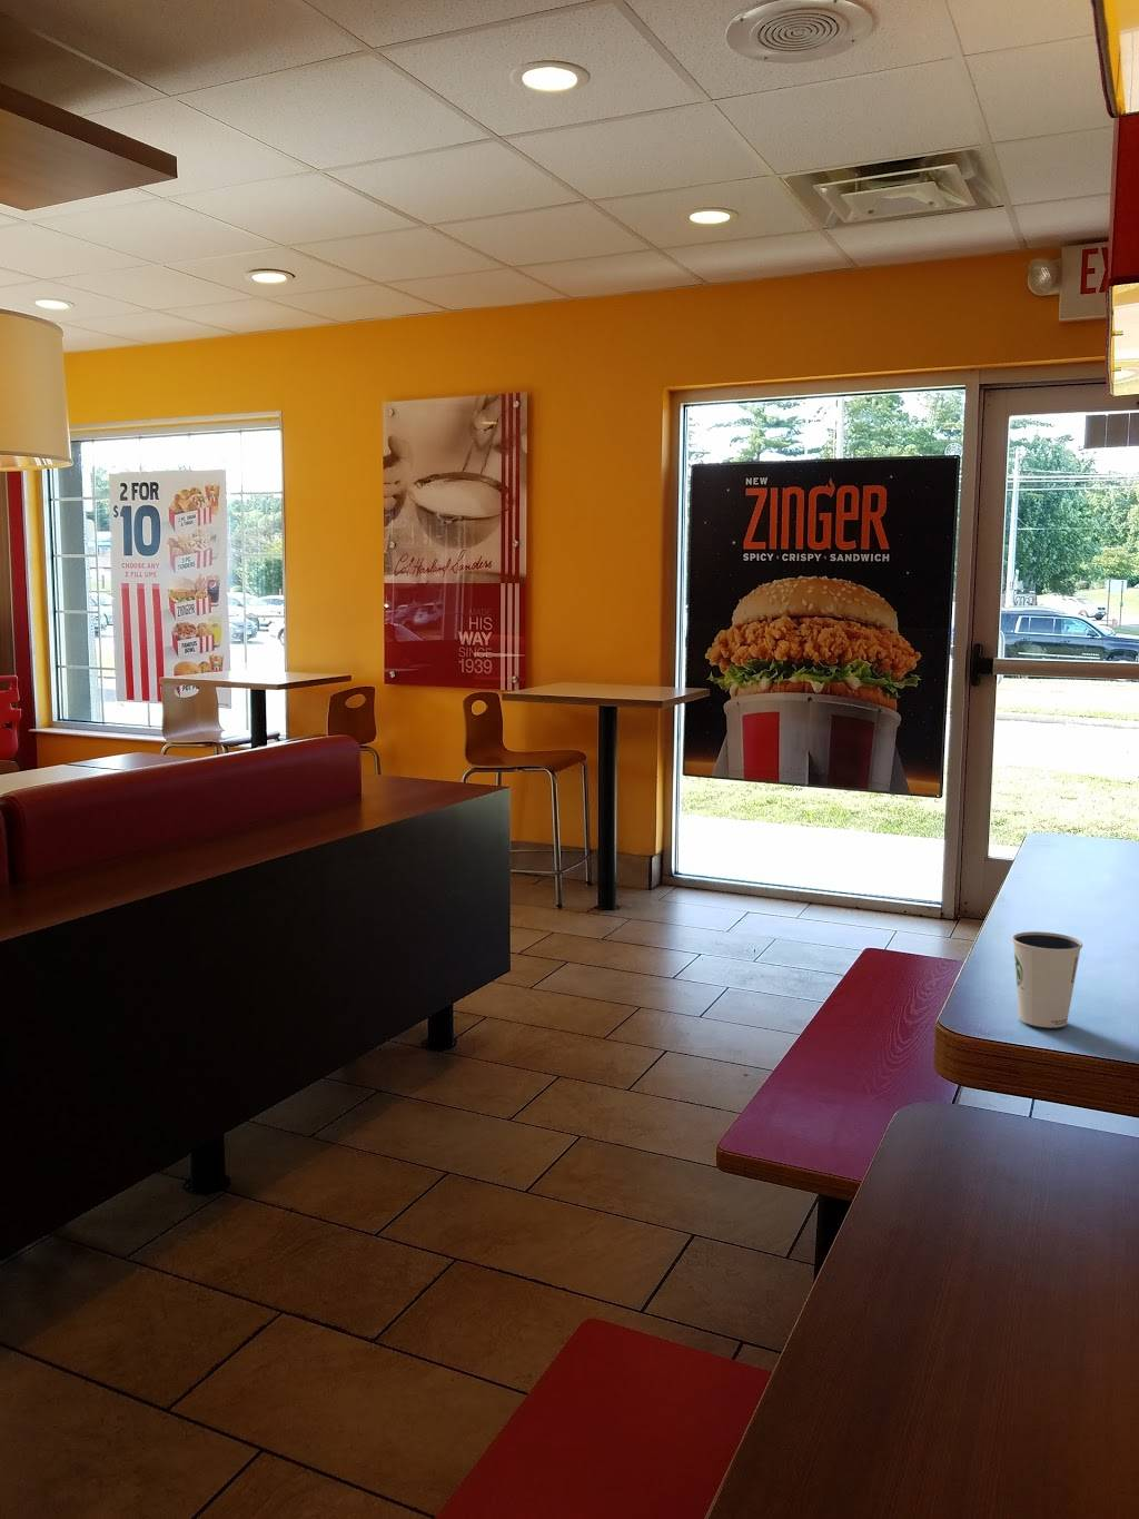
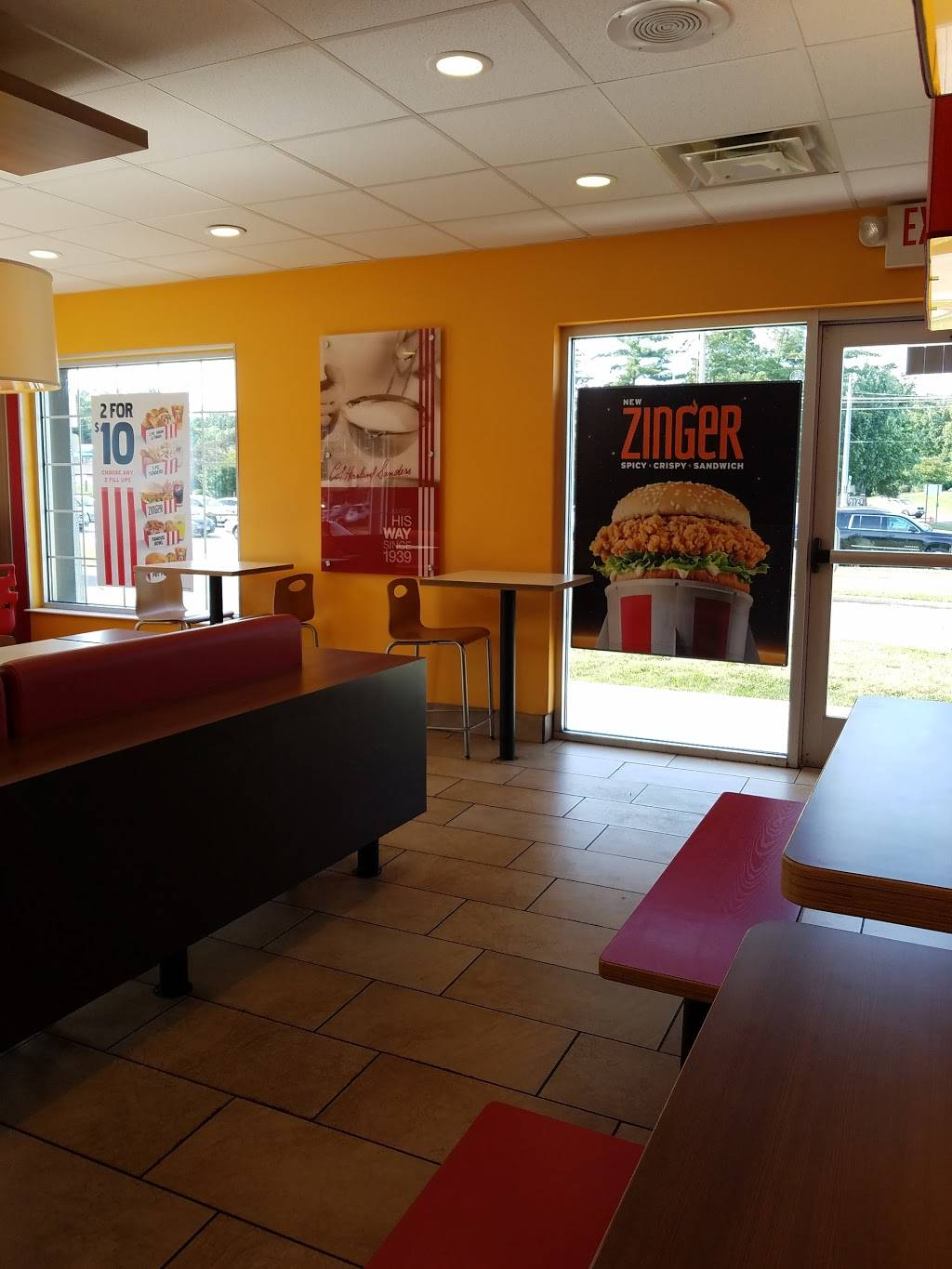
- dixie cup [1011,930,1084,1028]
